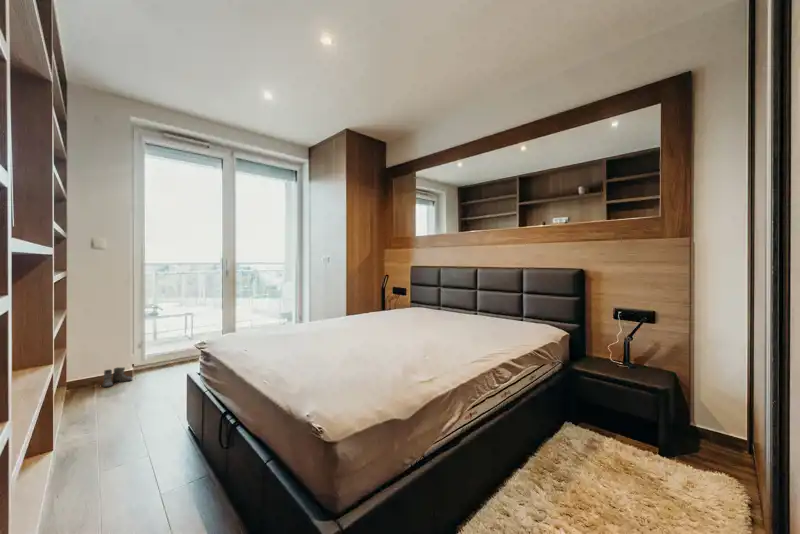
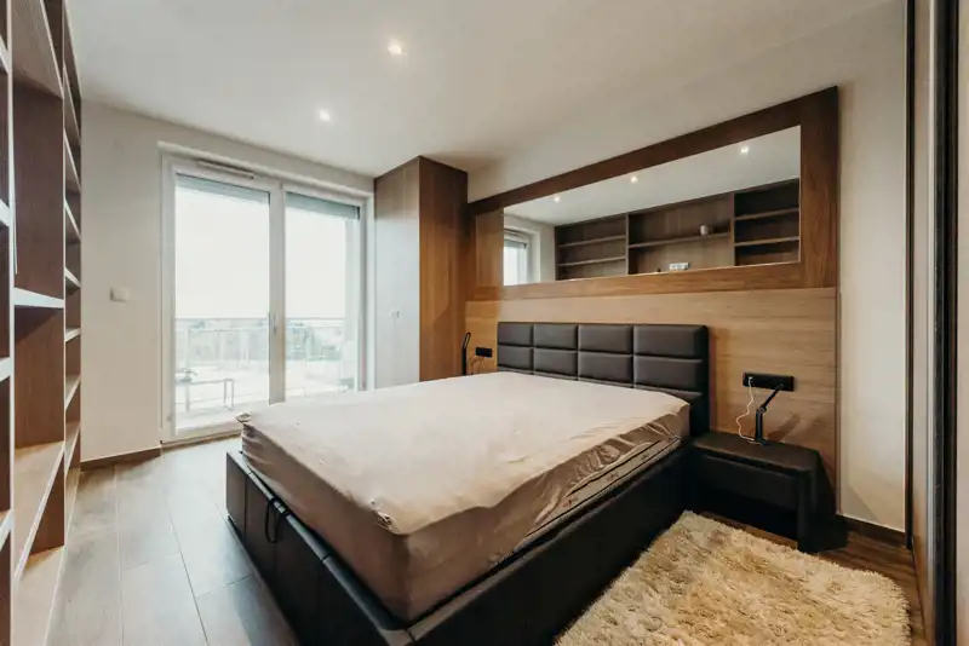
- boots [96,366,133,388]
